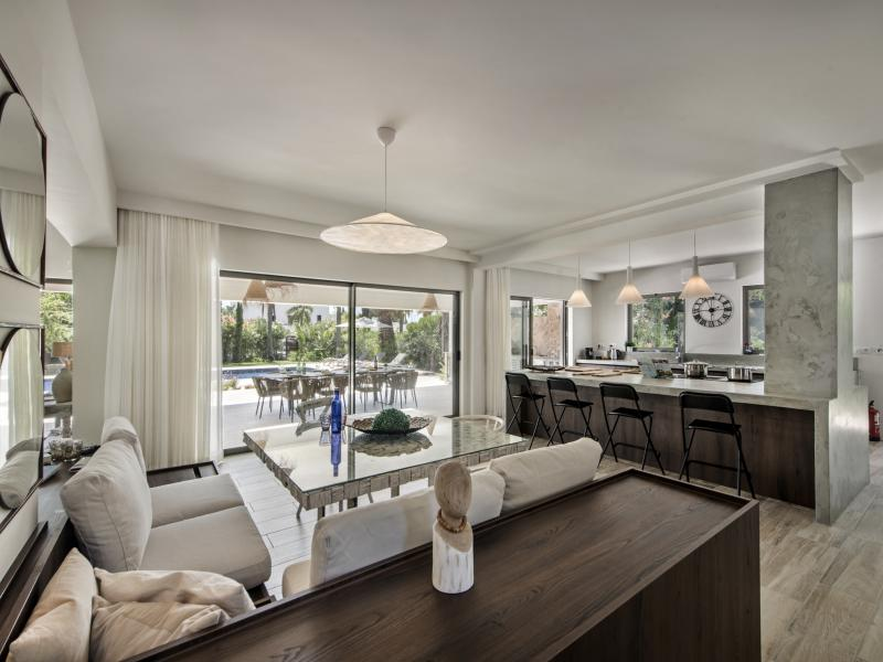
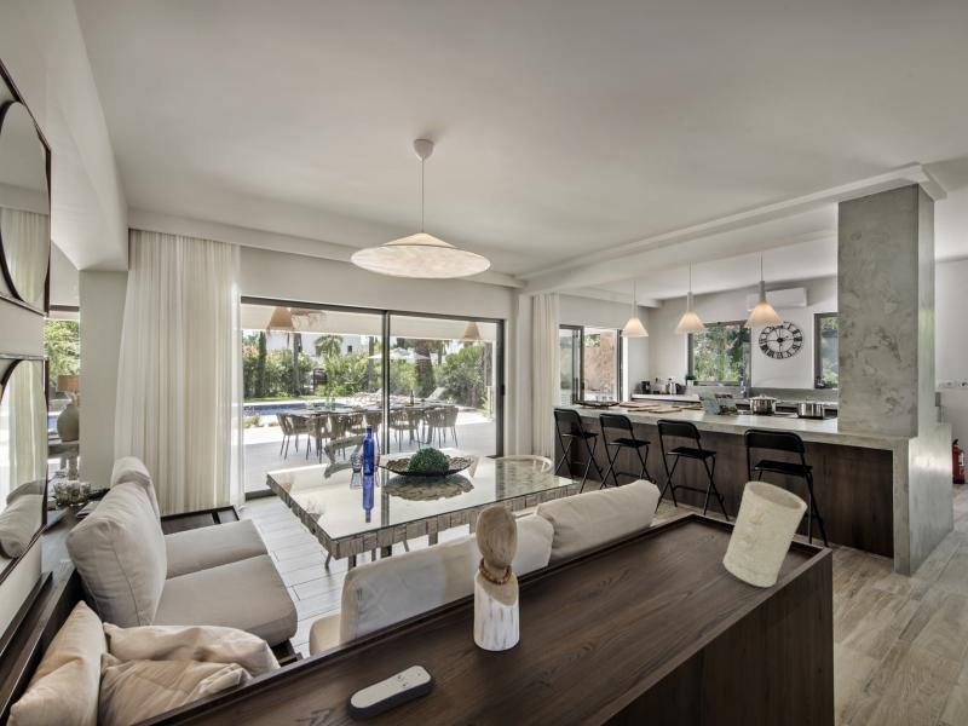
+ decorative vase [722,480,808,588]
+ remote control [345,663,437,721]
